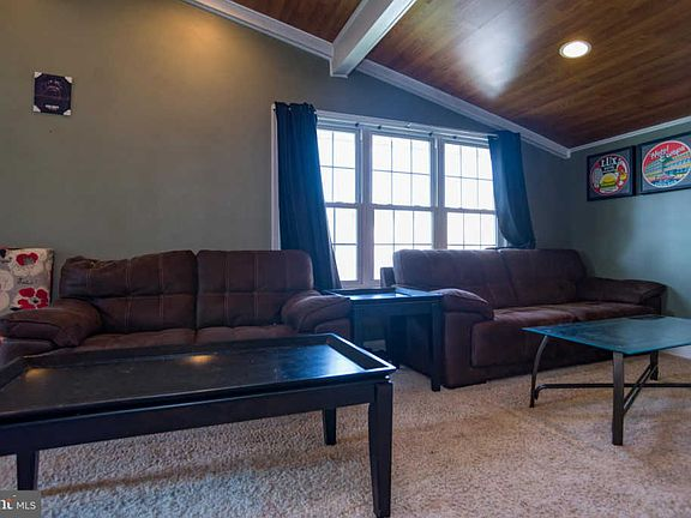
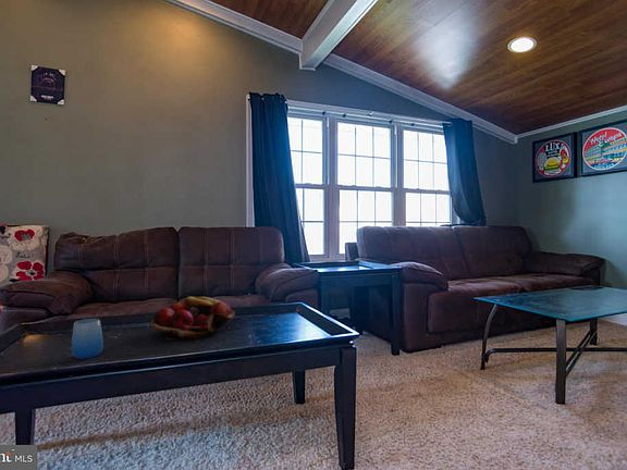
+ fruit basket [151,296,236,342]
+ cup [71,318,104,360]
